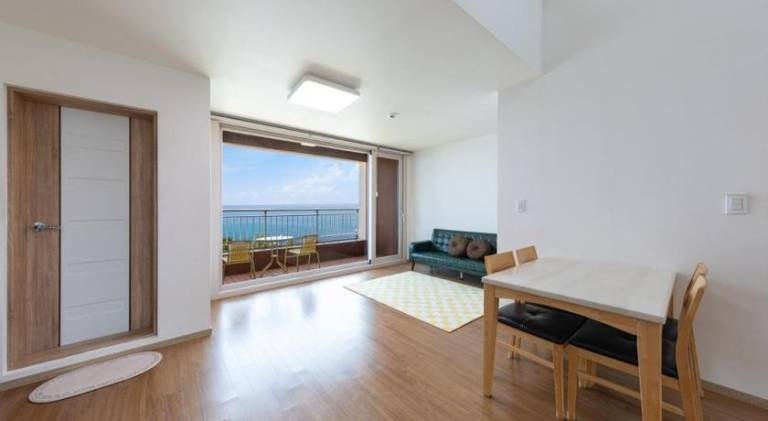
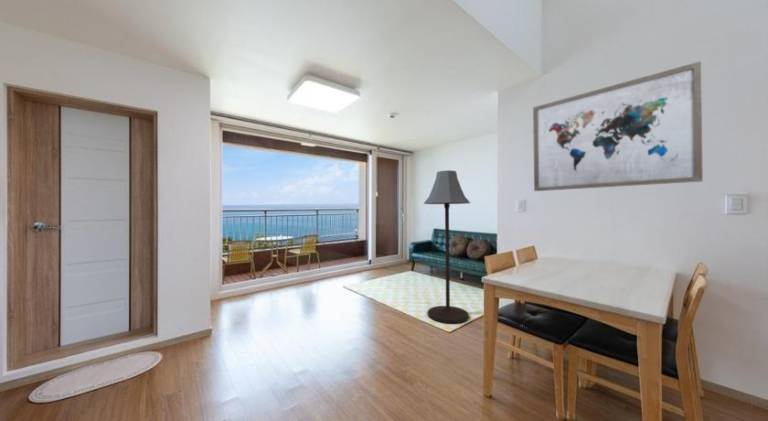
+ floor lamp [422,169,471,324]
+ wall art [532,60,704,192]
